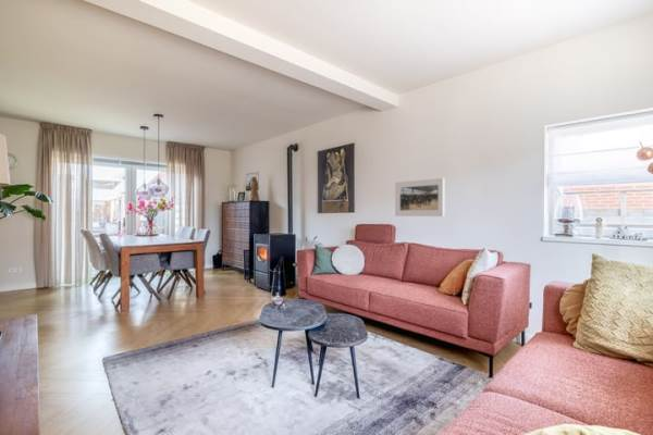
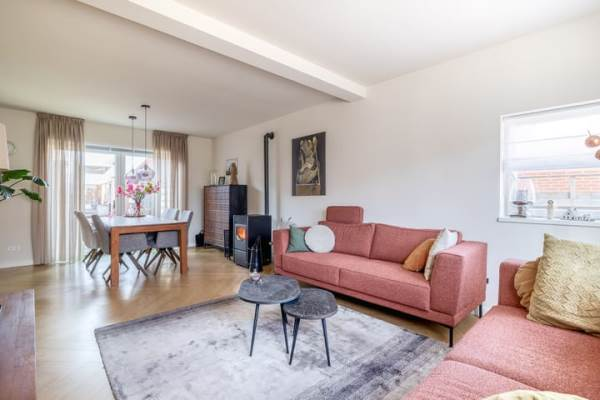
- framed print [394,177,446,217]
